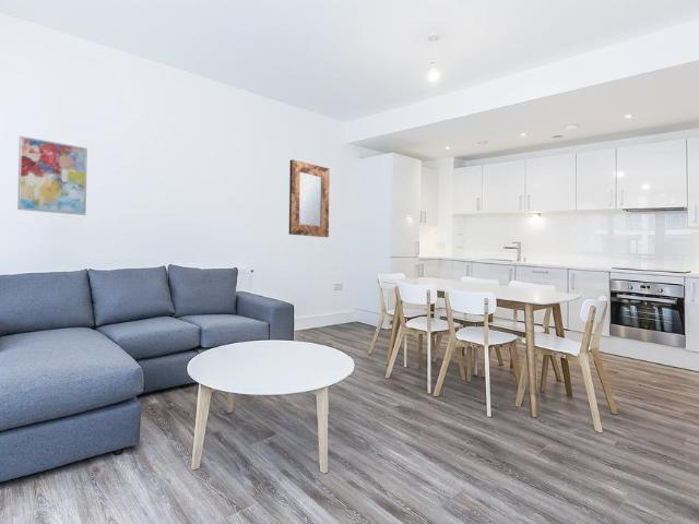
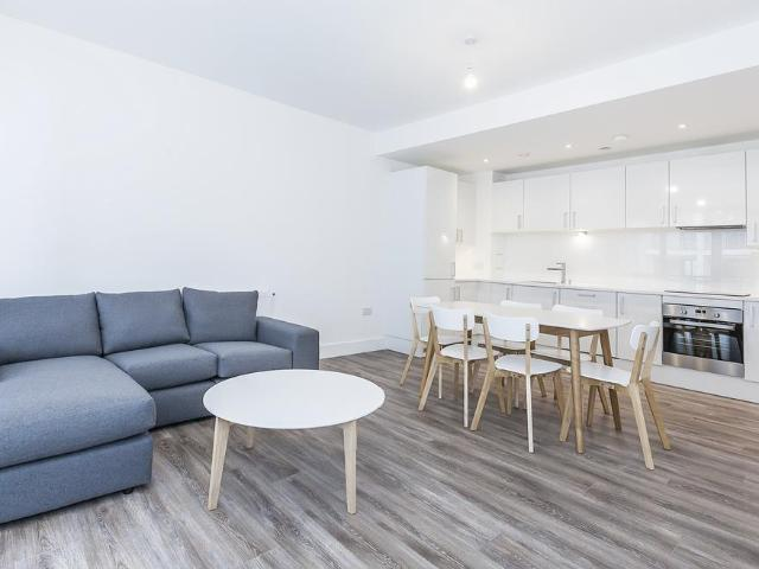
- wall art [16,135,88,216]
- home mirror [288,158,331,238]
